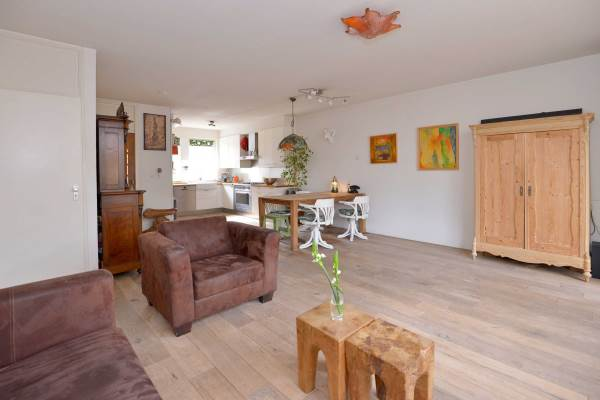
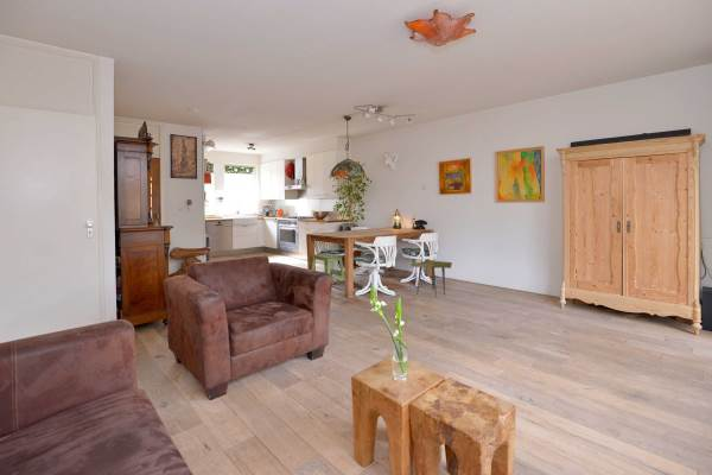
+ side table [409,260,453,297]
